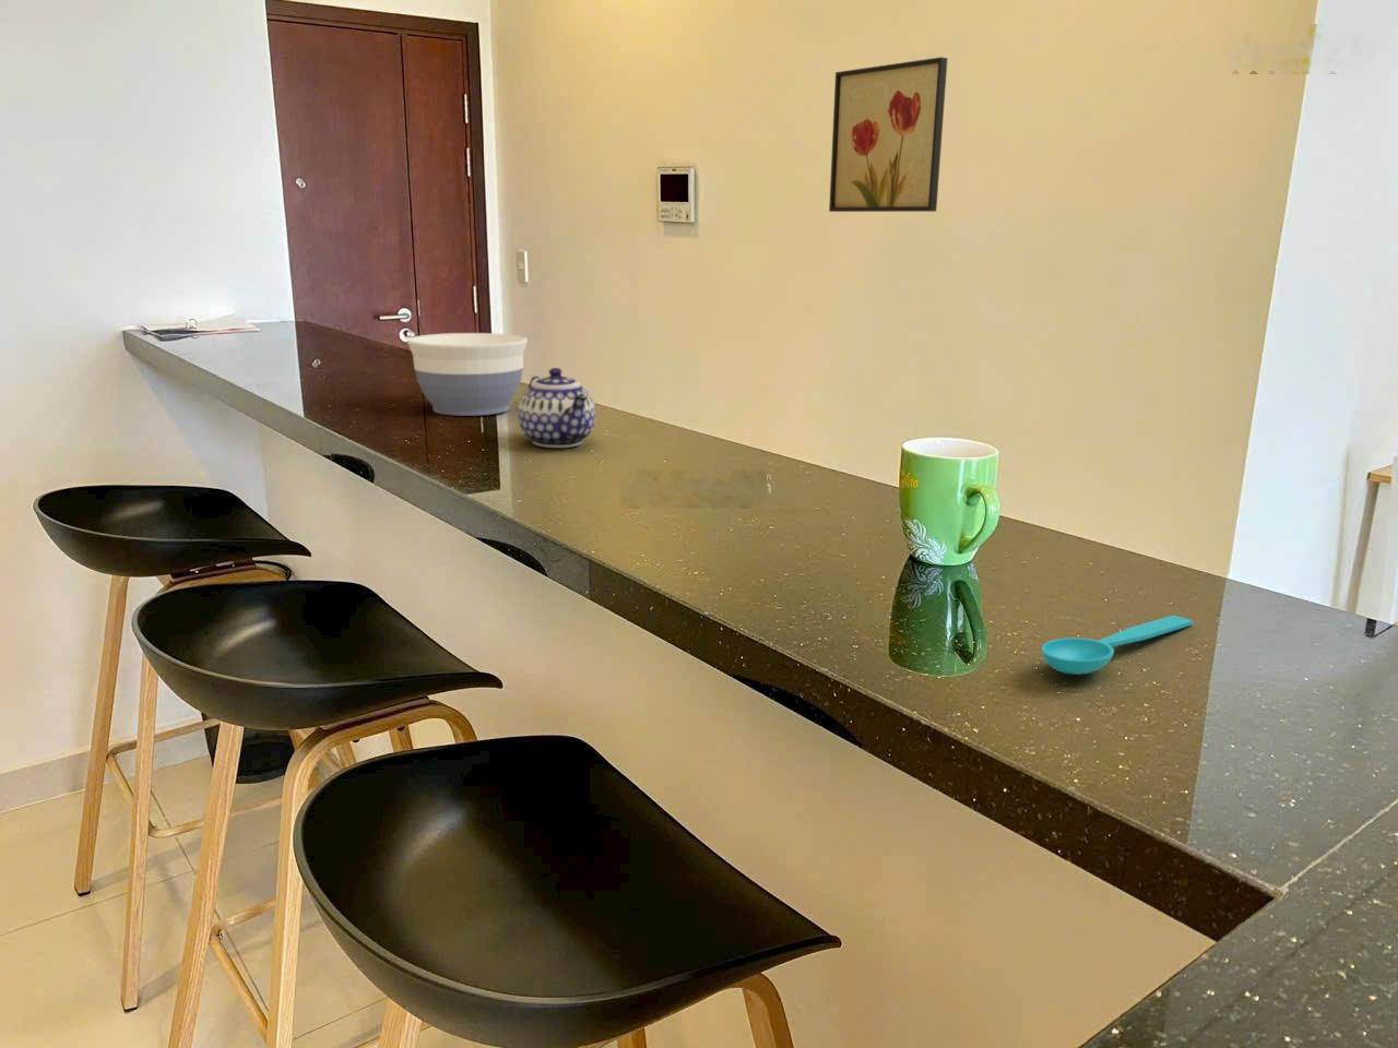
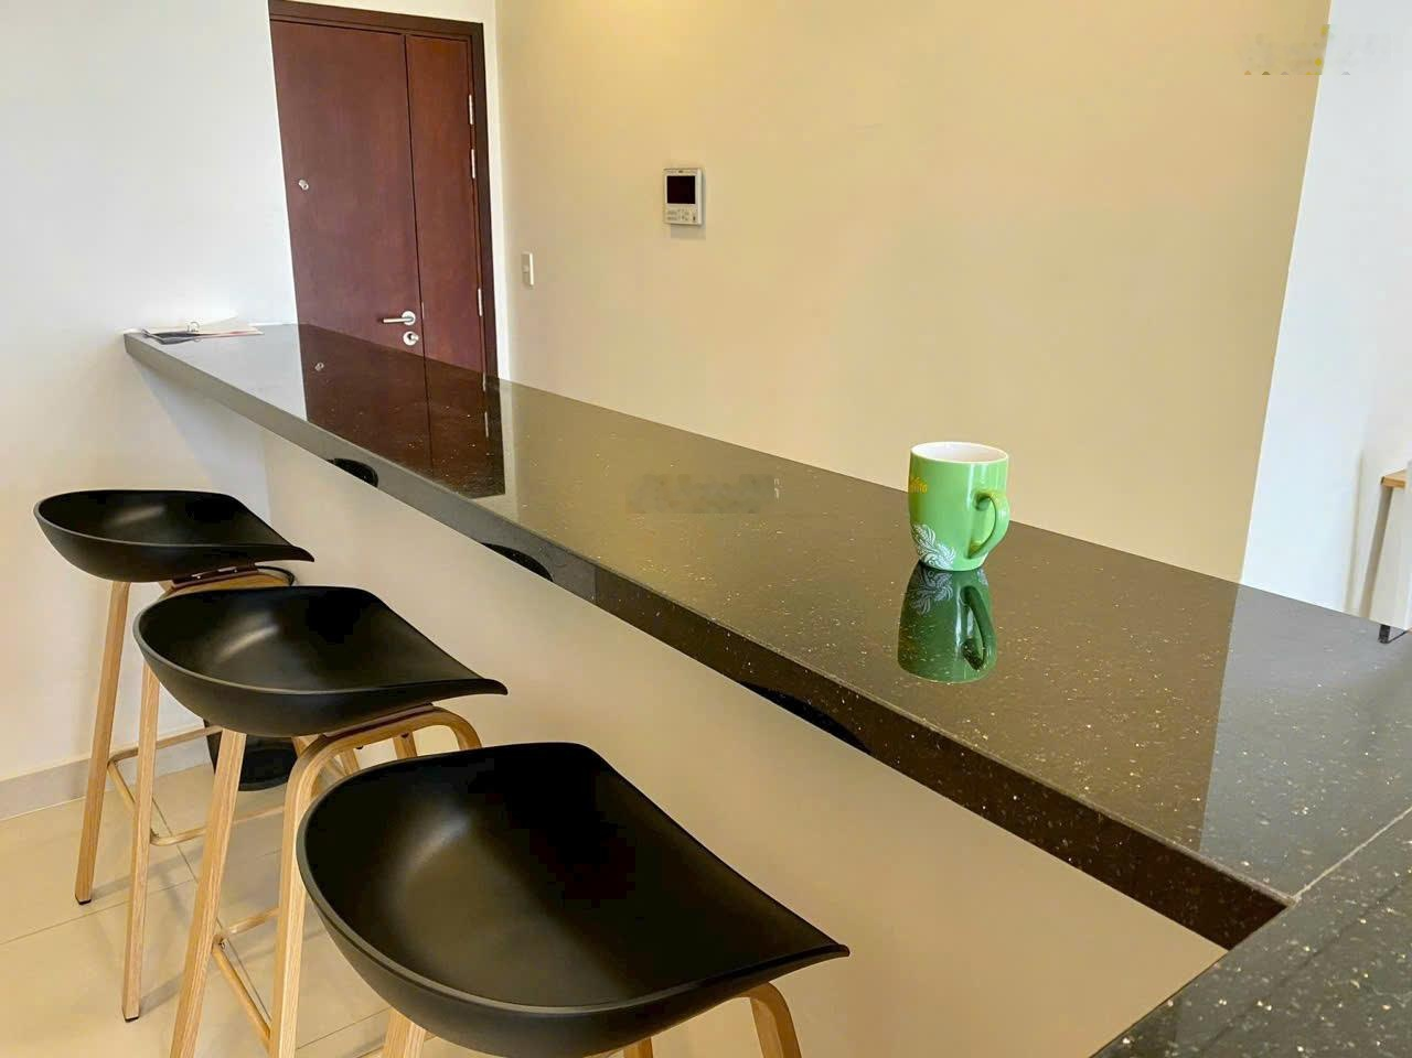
- bowl [406,331,528,417]
- spoon [1041,613,1194,676]
- teapot [516,367,597,449]
- wall art [828,56,949,212]
